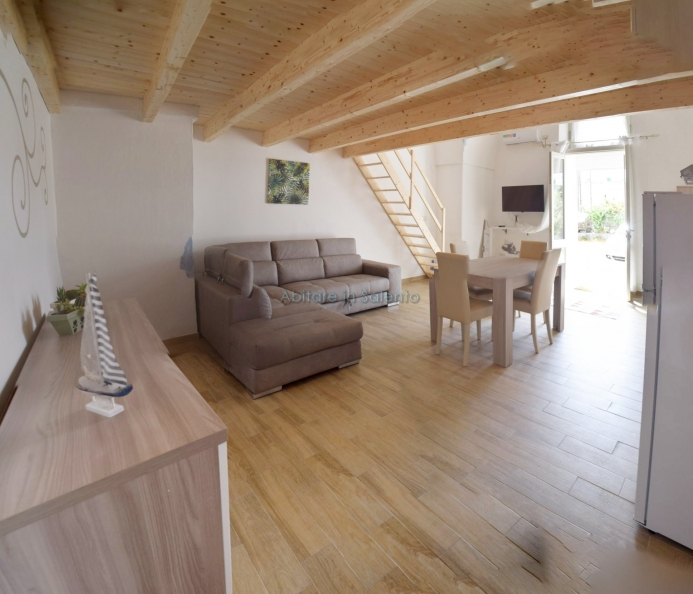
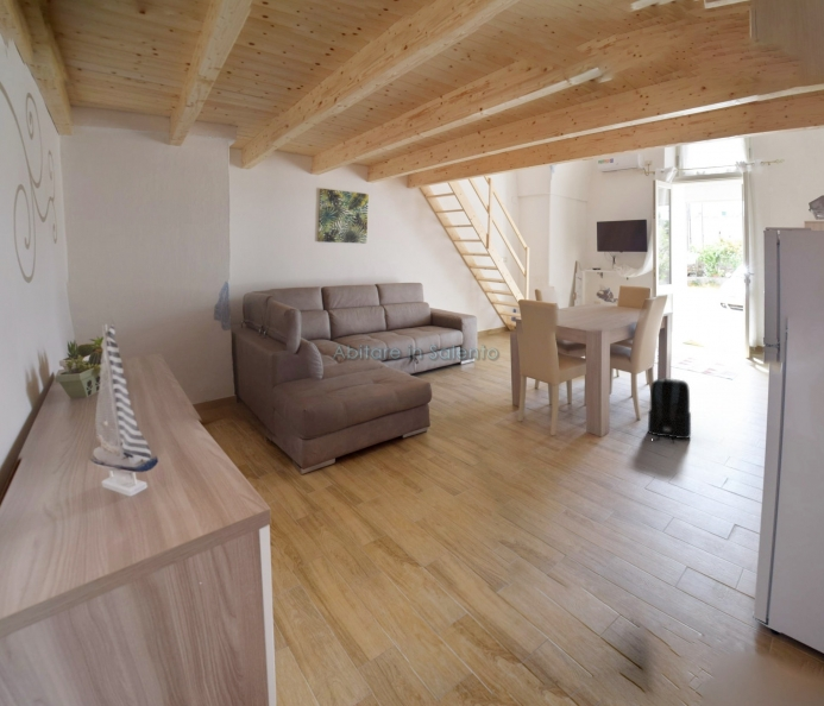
+ backpack [647,376,692,445]
